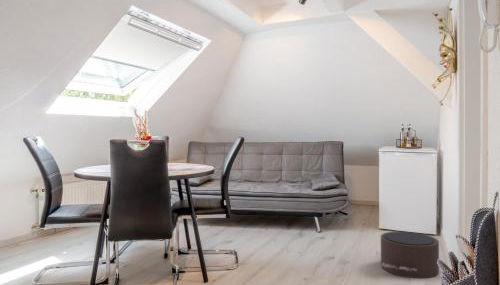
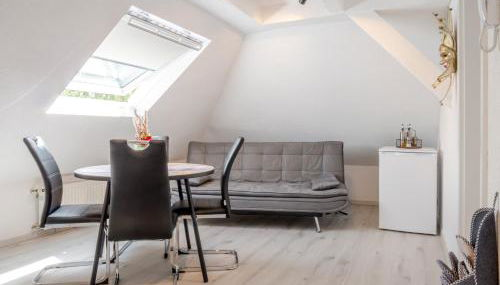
- pouf [379,231,440,279]
